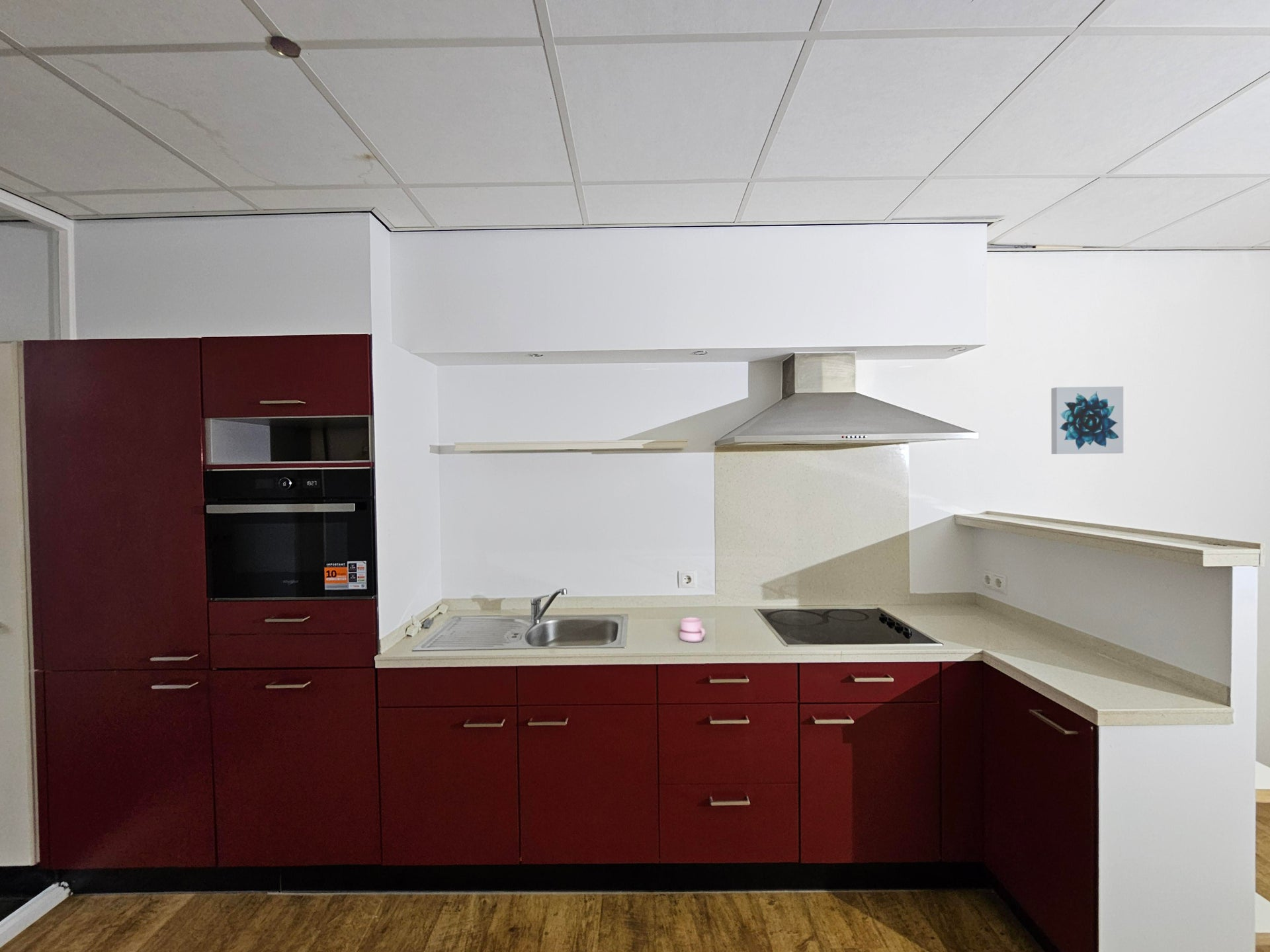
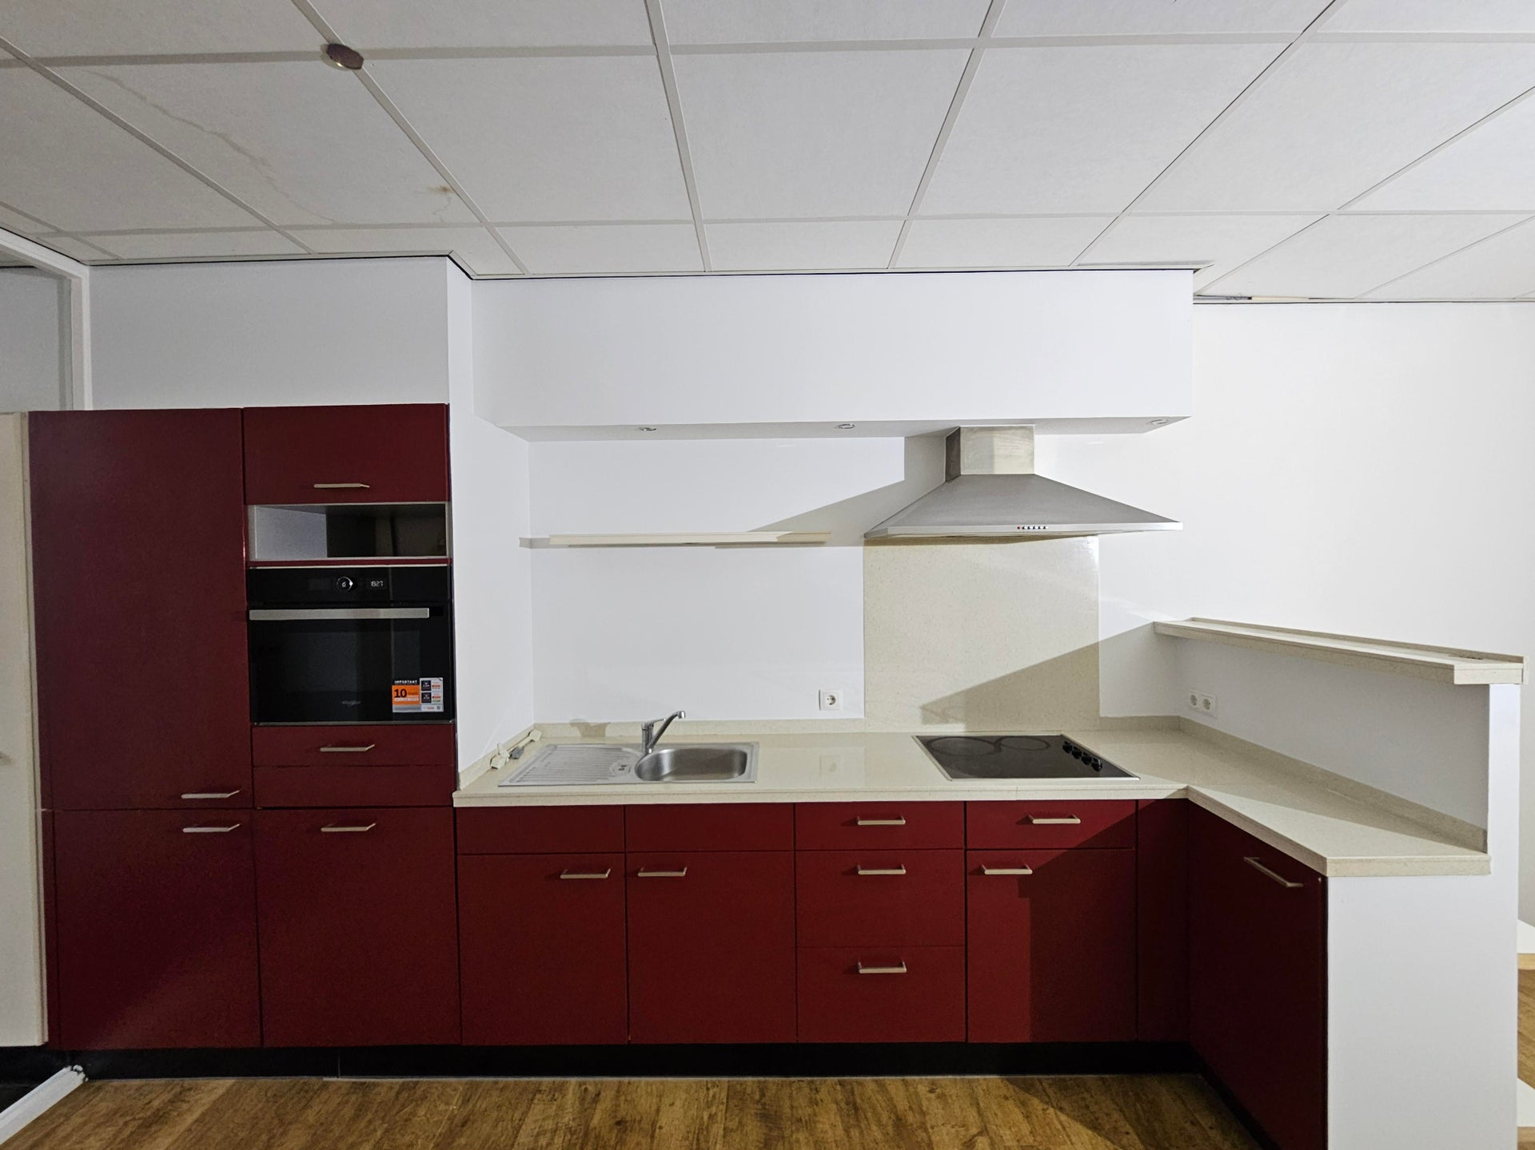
- mug [679,617,706,643]
- wall art [1050,386,1124,455]
